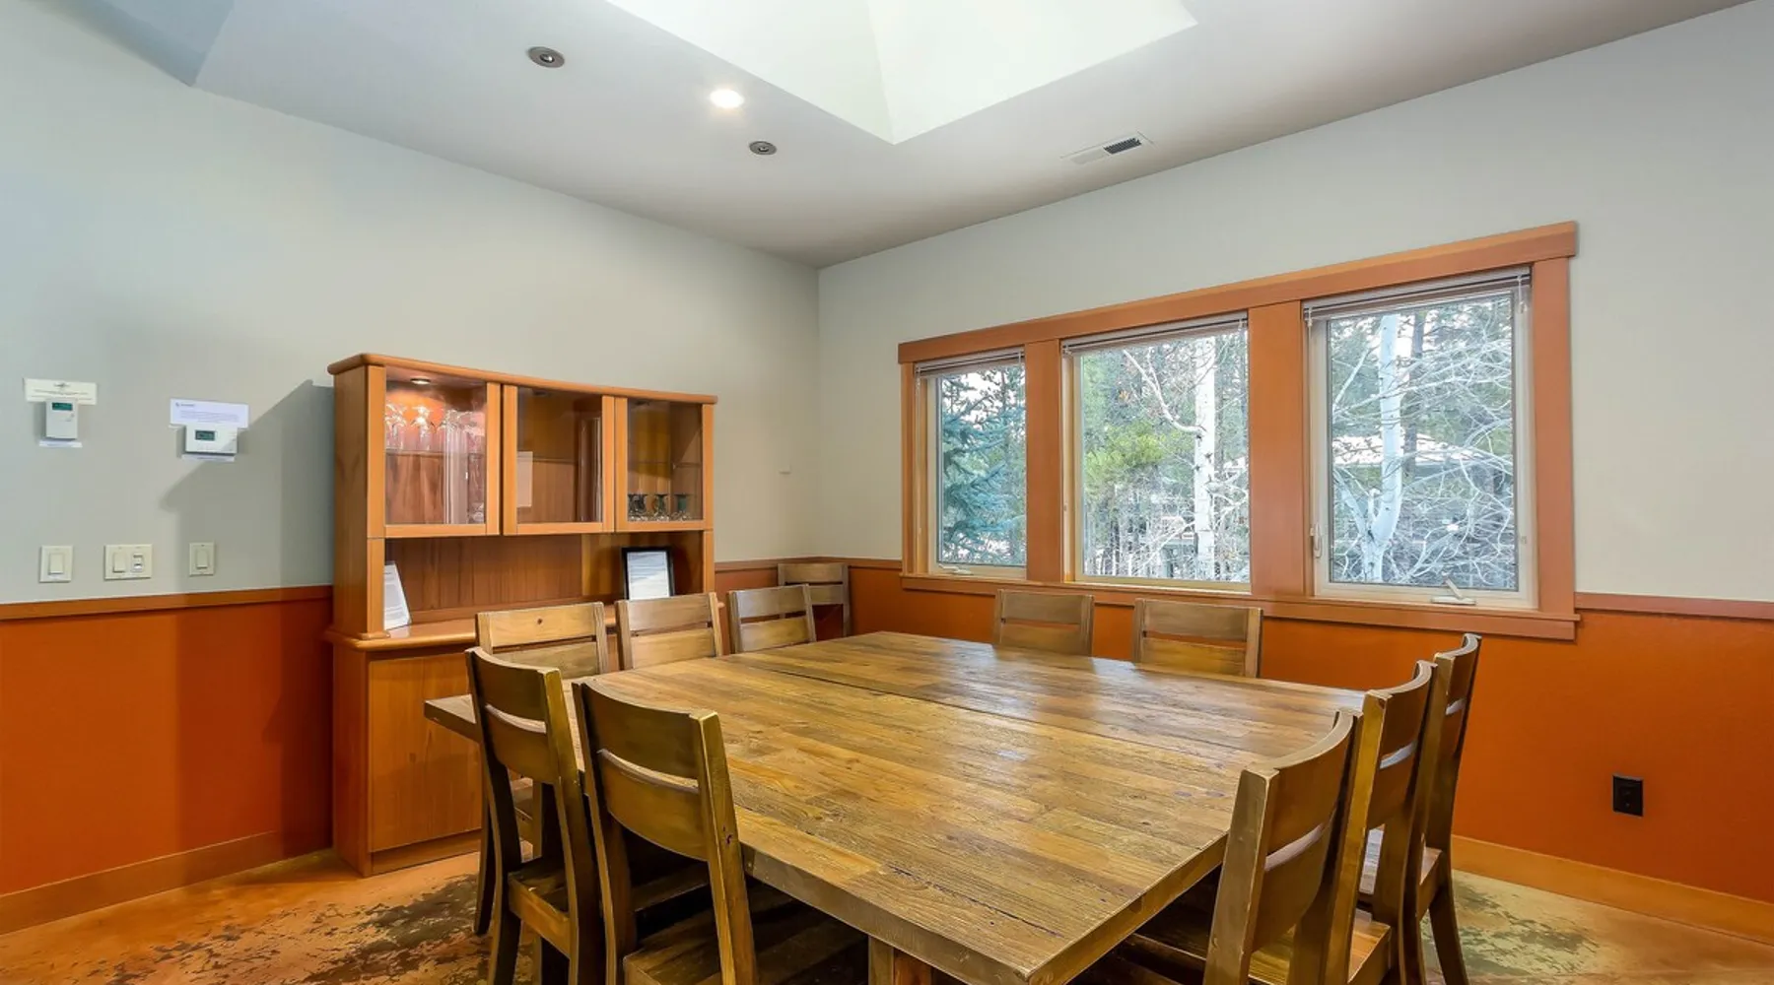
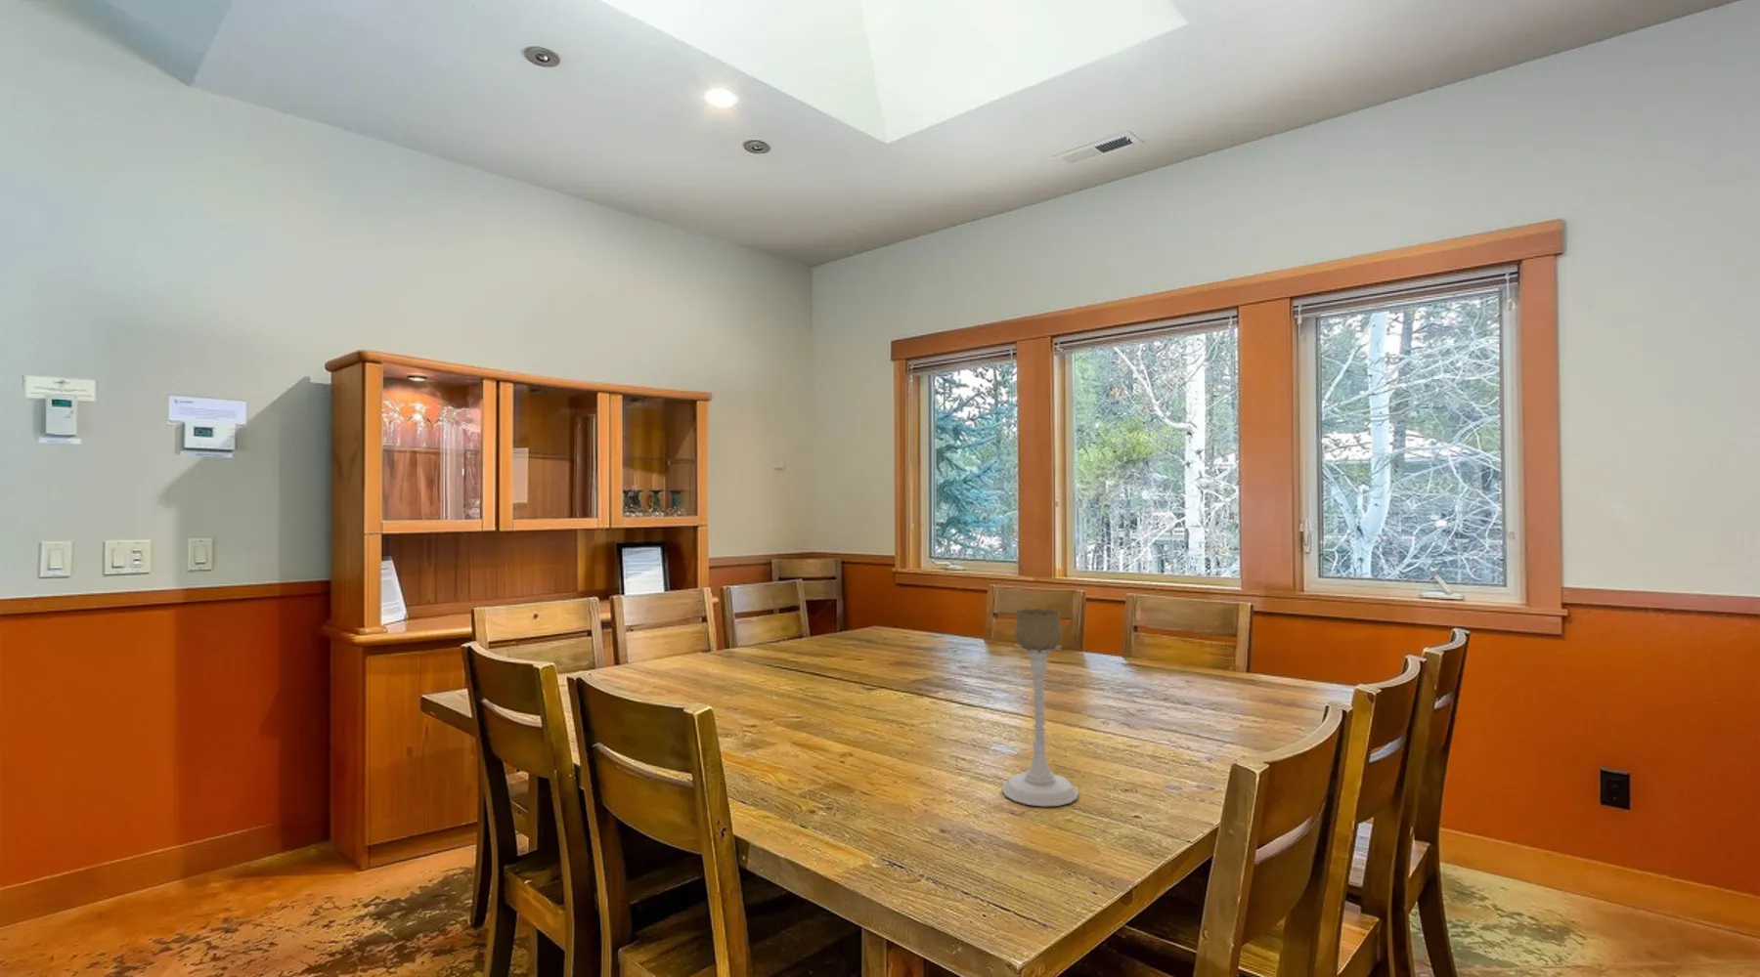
+ candle holder [1002,608,1080,807]
